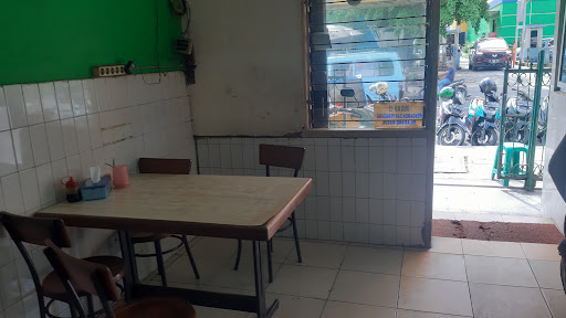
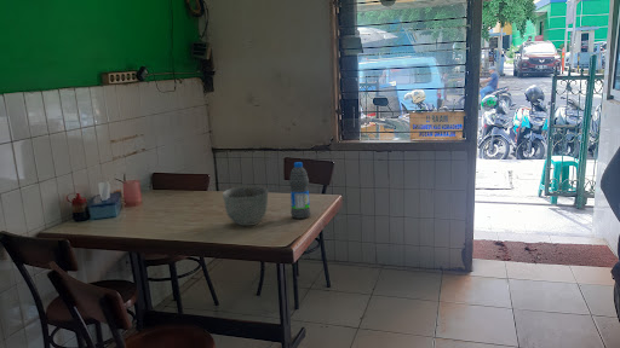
+ water bottle [288,161,311,220]
+ bowl [222,185,269,227]
